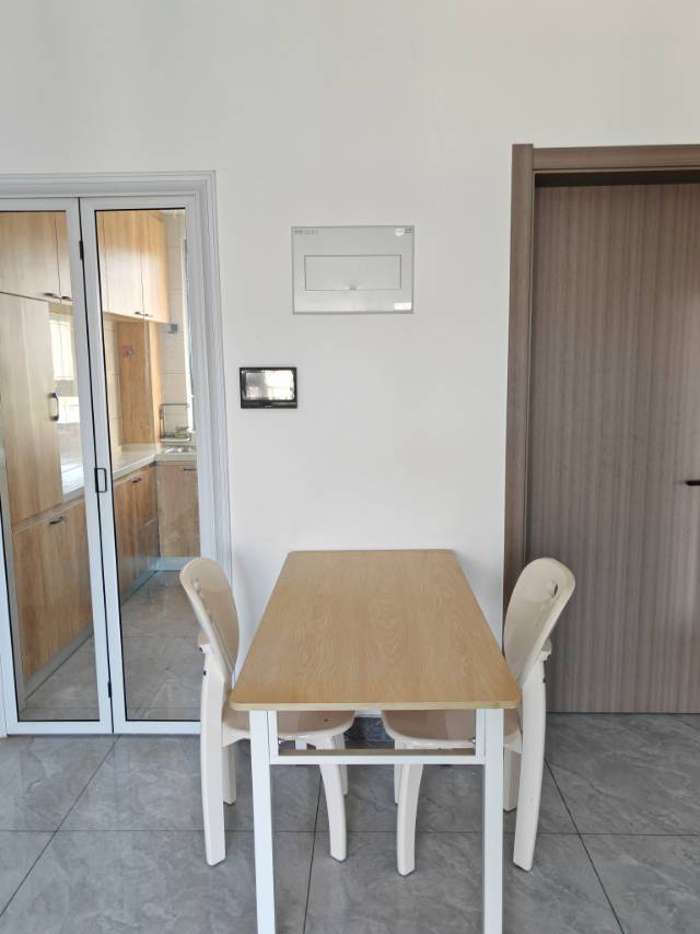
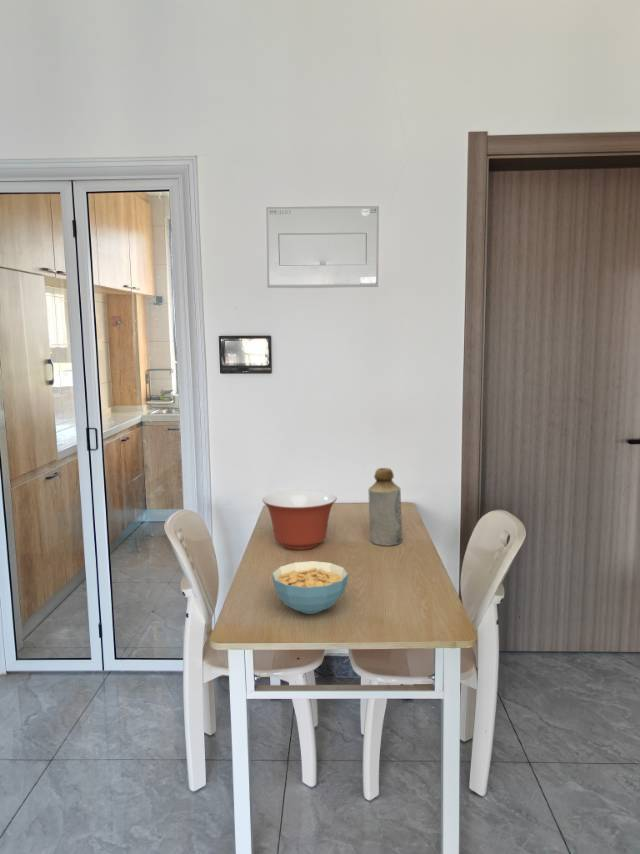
+ cereal bowl [271,560,349,615]
+ bottle [367,467,403,546]
+ mixing bowl [261,489,338,551]
